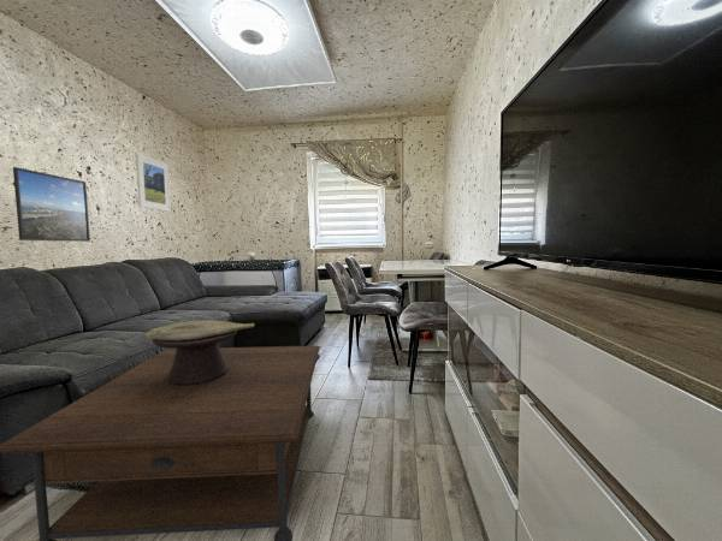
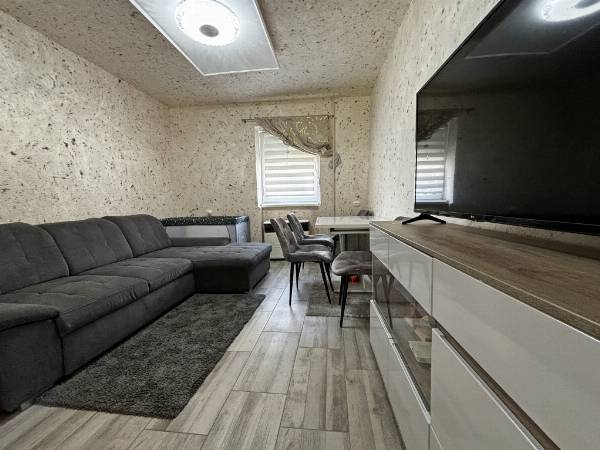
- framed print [135,151,172,213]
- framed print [12,166,91,243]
- decorative bowl [143,319,255,386]
- coffee table [0,345,321,541]
